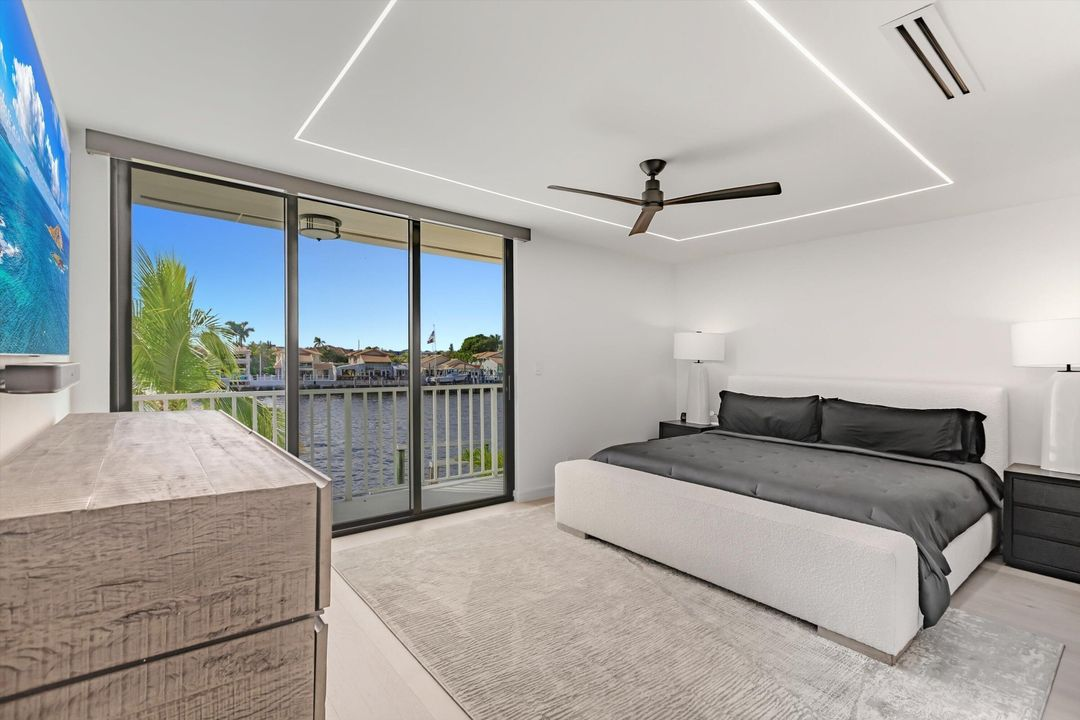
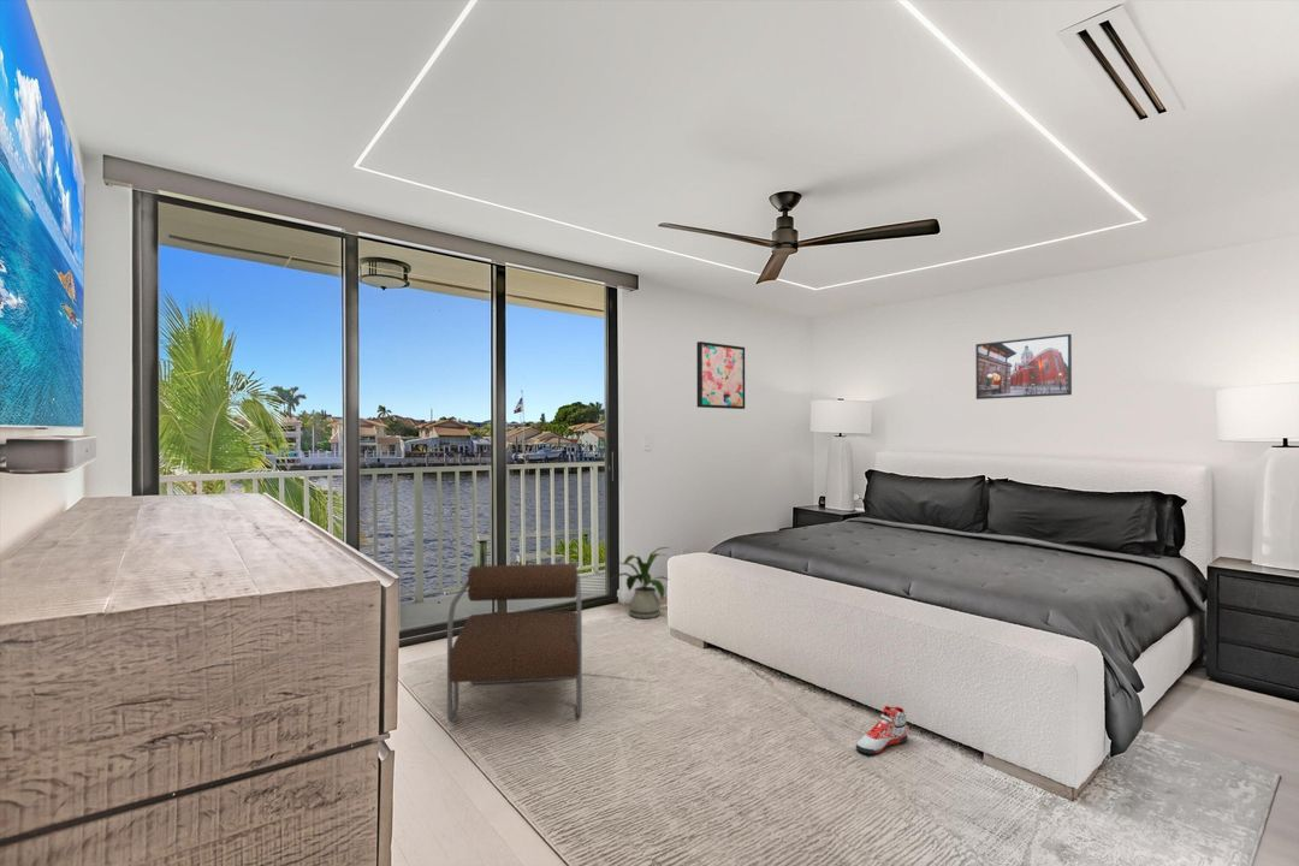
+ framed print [974,333,1073,401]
+ house plant [607,546,671,619]
+ sneaker [855,705,909,755]
+ wall art [695,340,746,410]
+ armchair [446,563,583,724]
